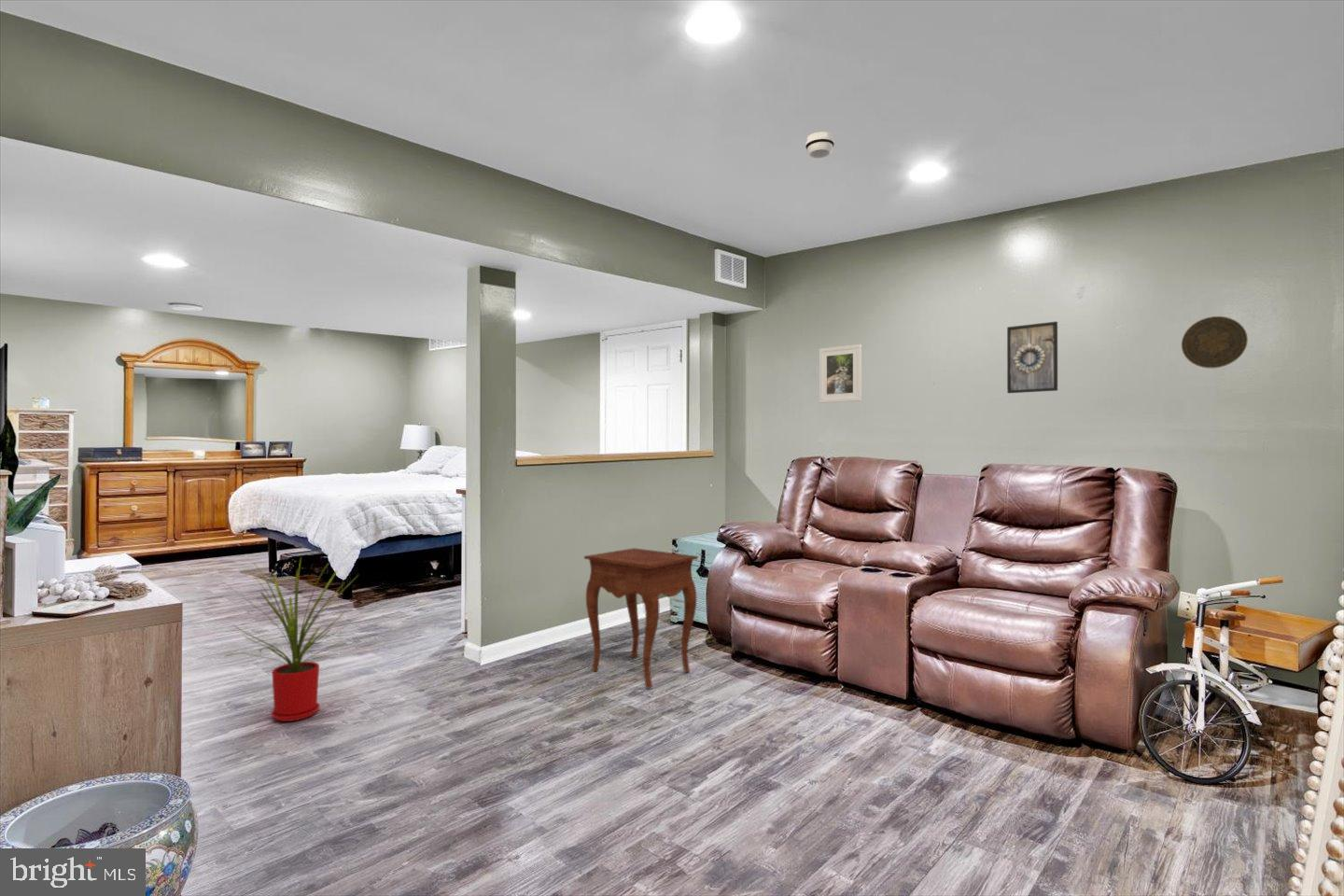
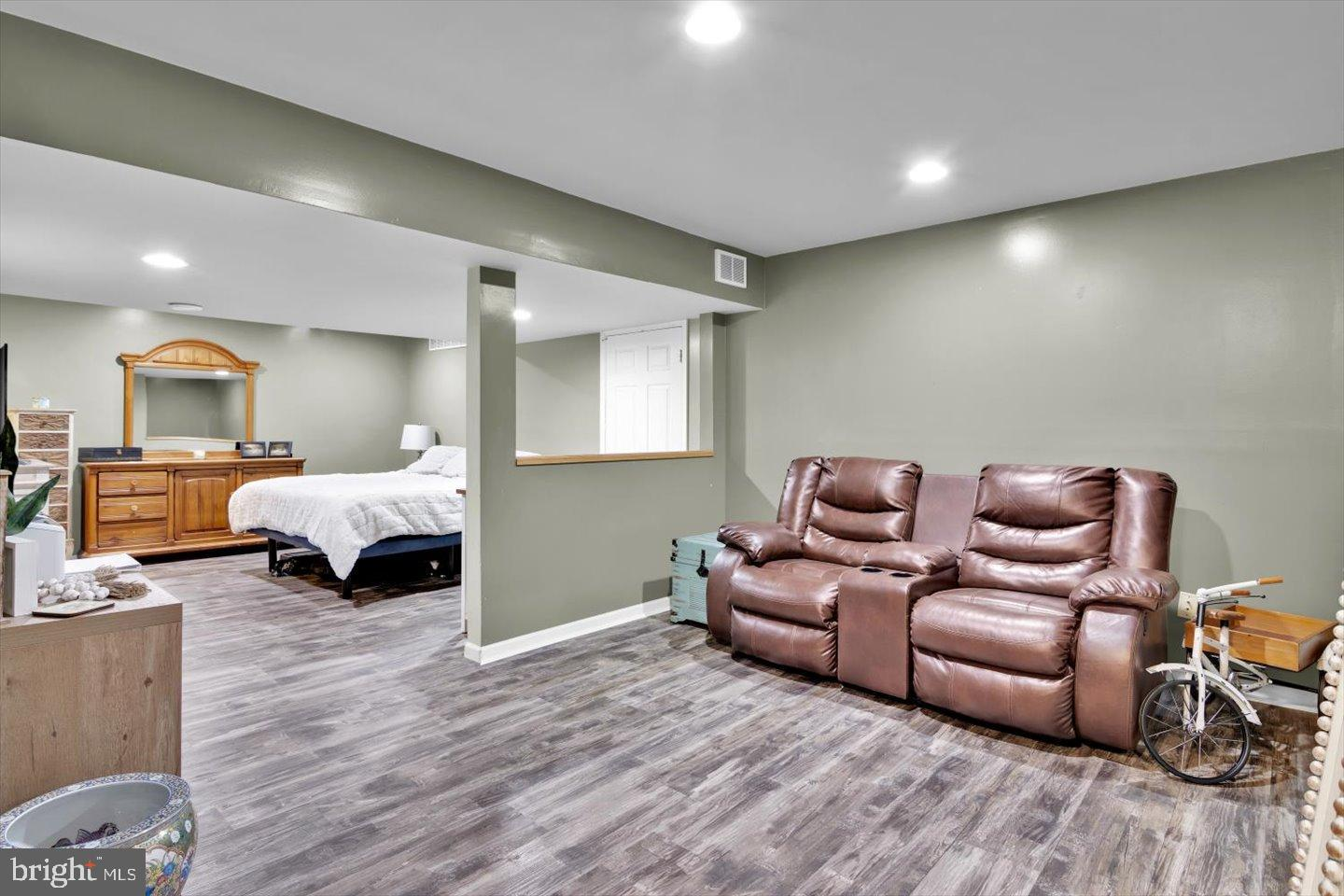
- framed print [1006,320,1058,394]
- smoke detector [805,131,835,159]
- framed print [819,343,862,404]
- side table [583,547,699,689]
- house plant [225,556,360,722]
- decorative plate [1181,315,1249,369]
